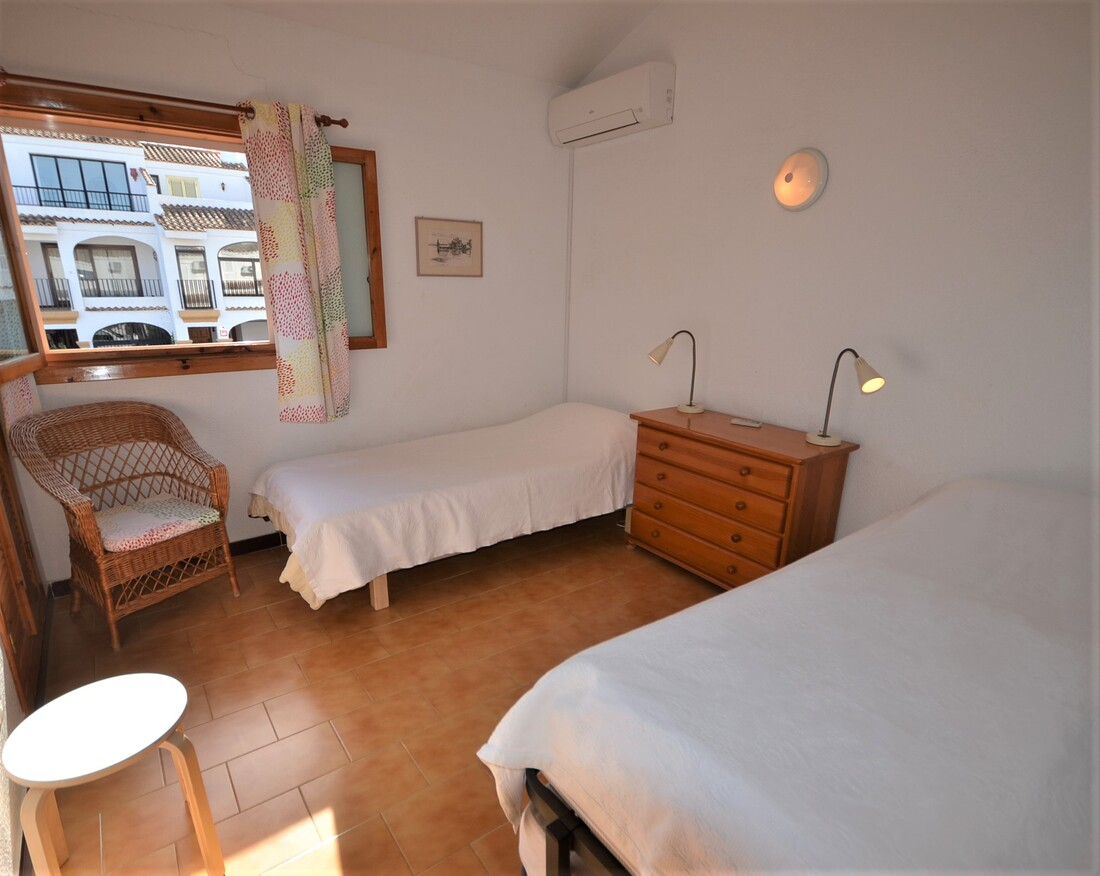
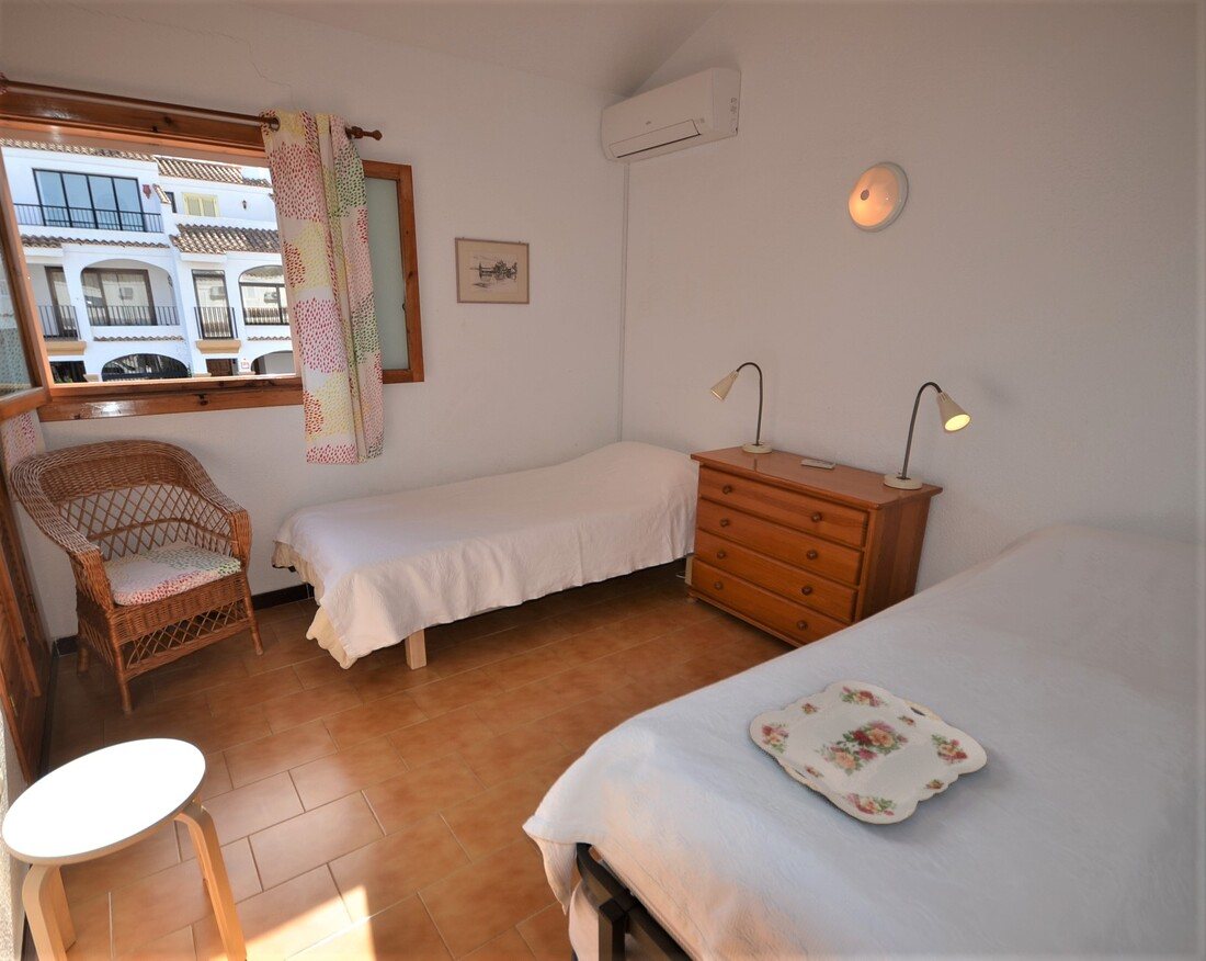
+ serving tray [749,679,988,825]
